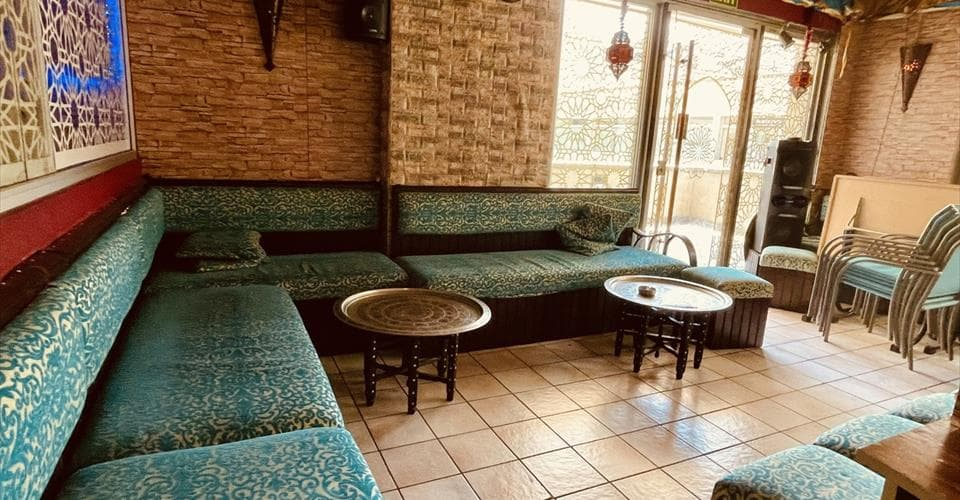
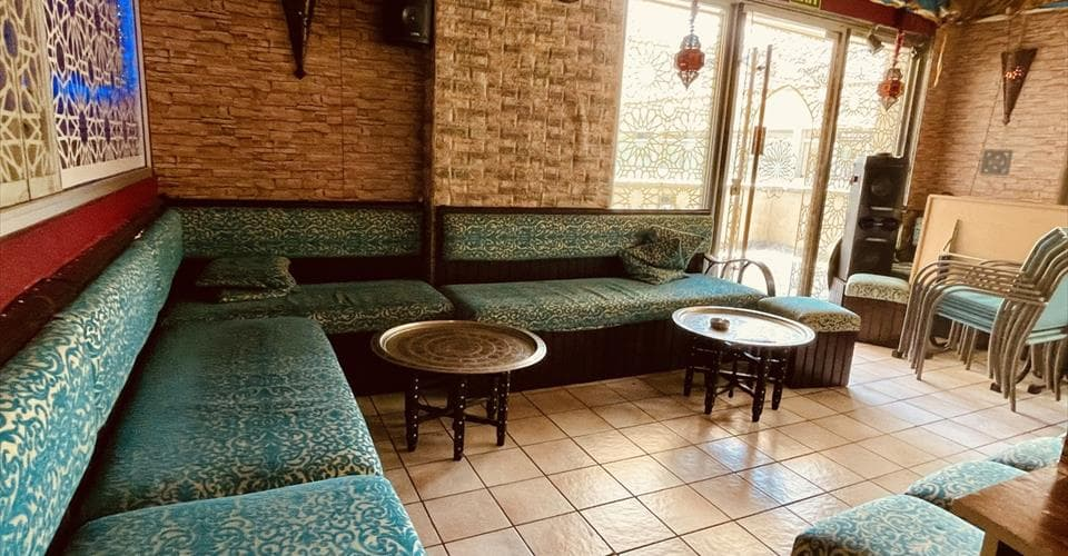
+ wall ornament [979,148,1013,177]
